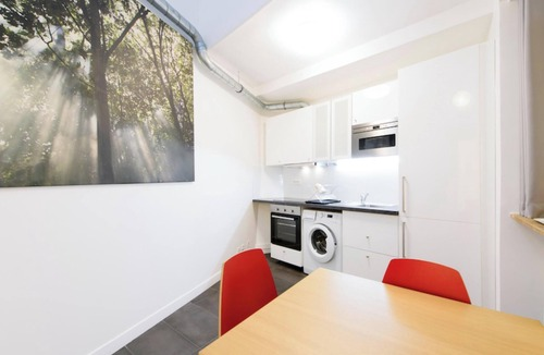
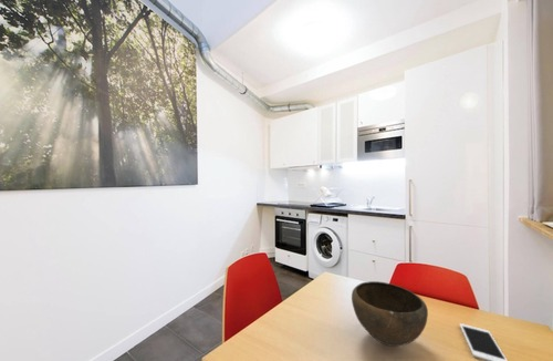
+ cell phone [459,322,509,361]
+ bowl [351,280,429,348]
